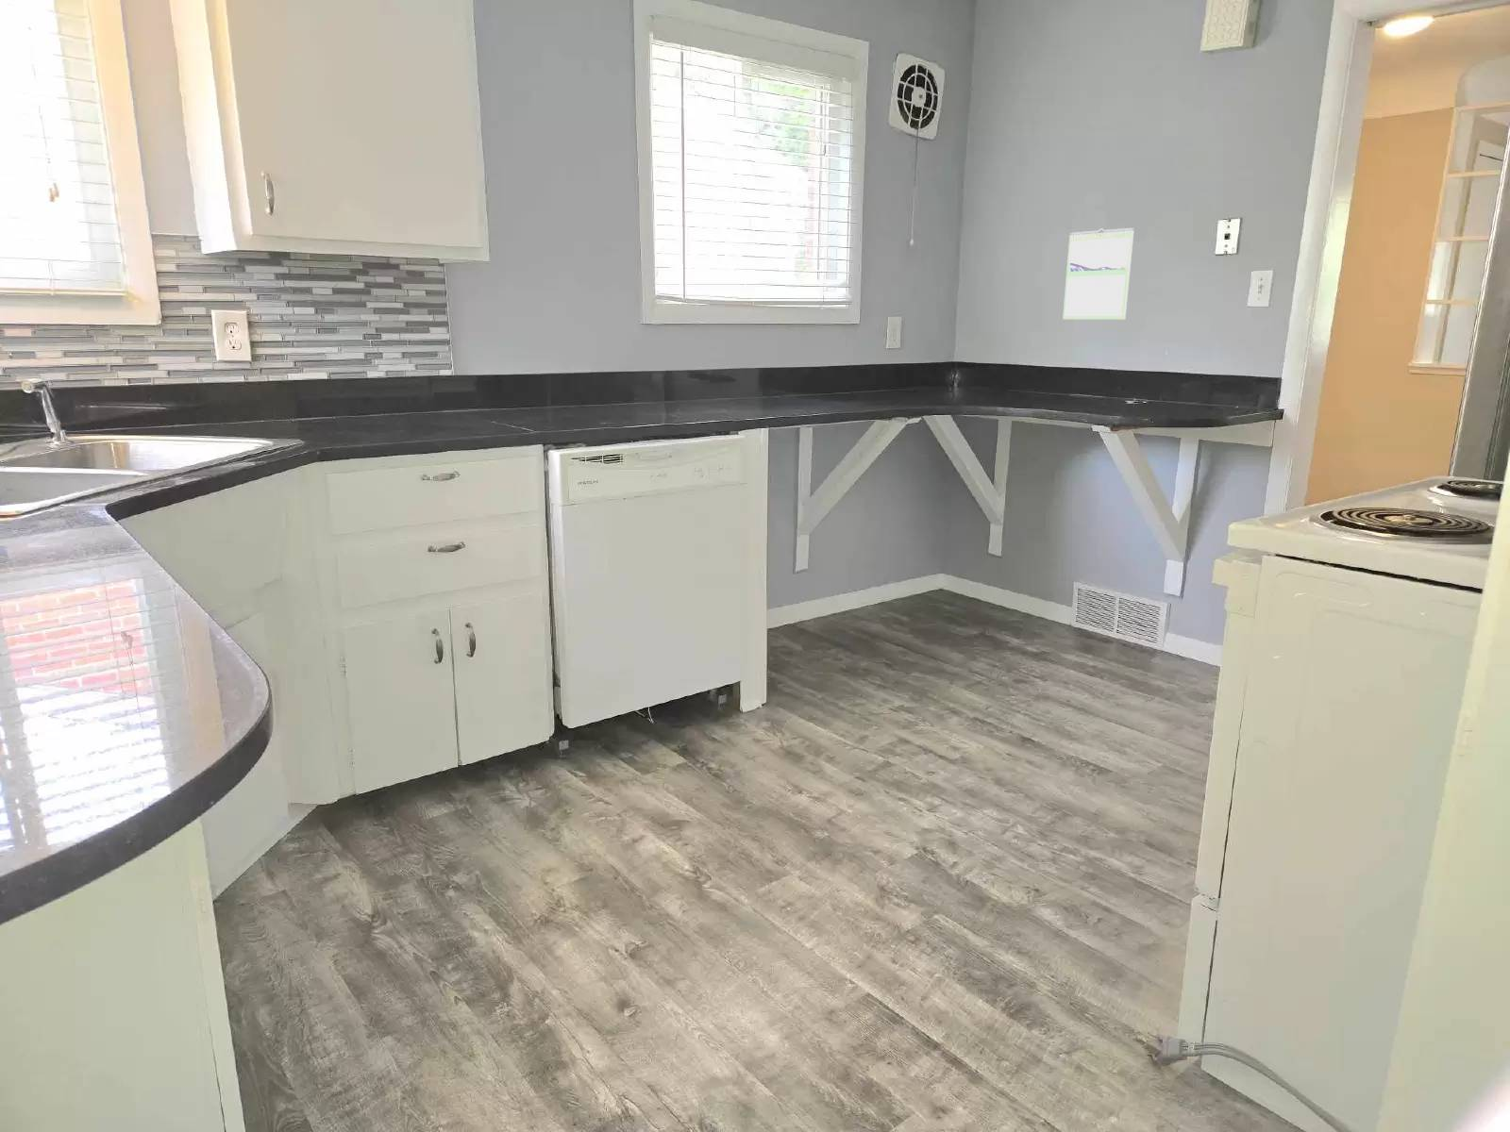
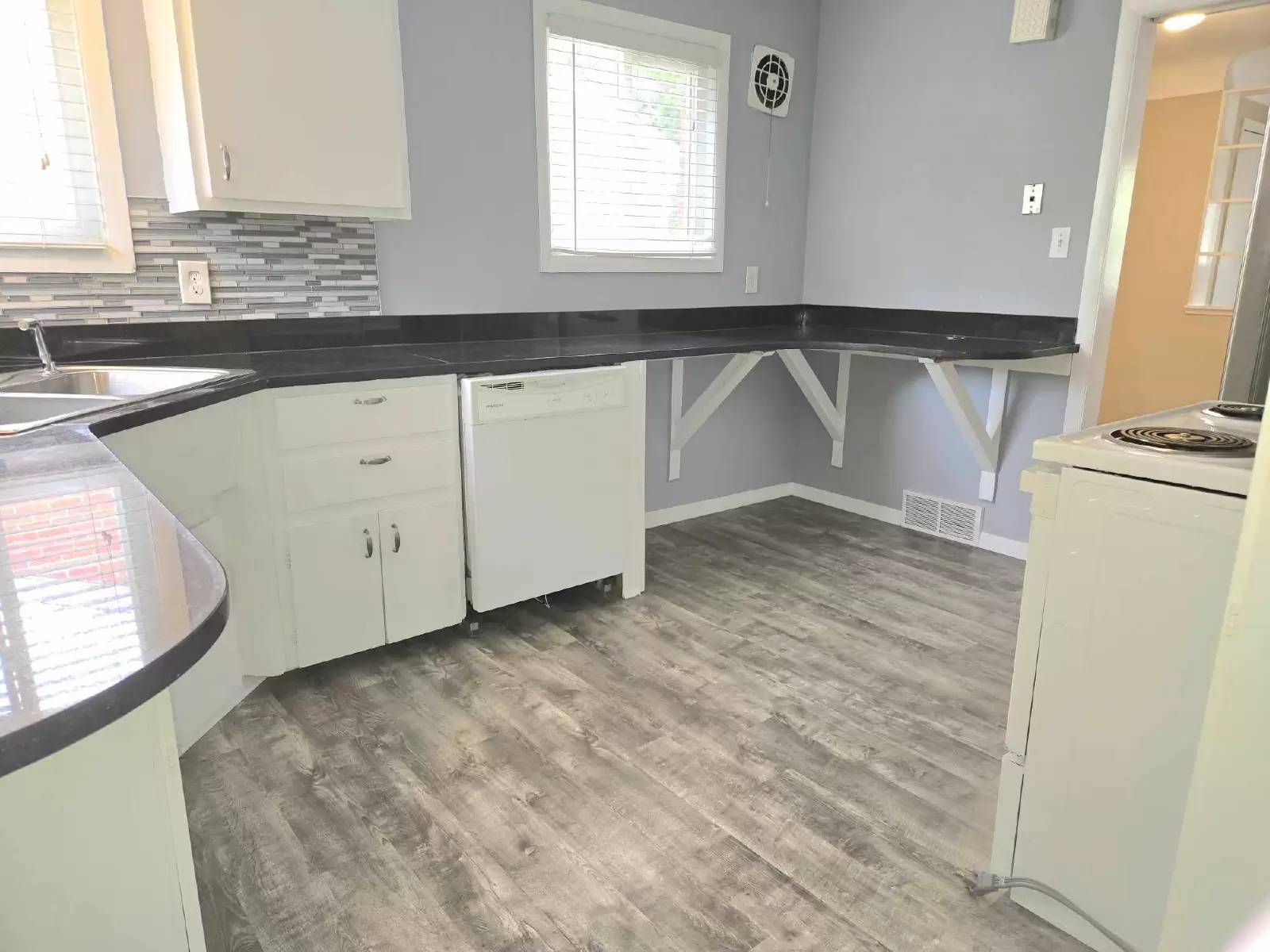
- calendar [1062,227,1134,320]
